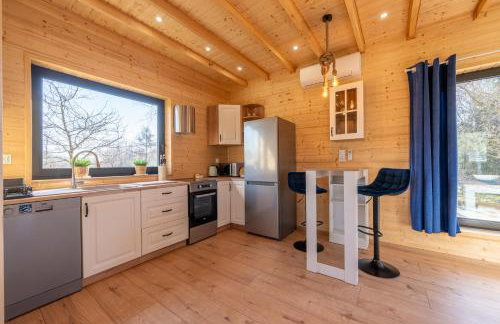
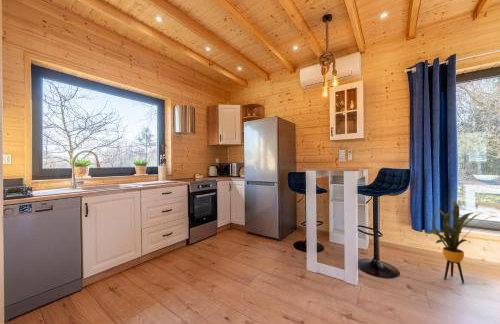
+ house plant [425,198,496,284]
